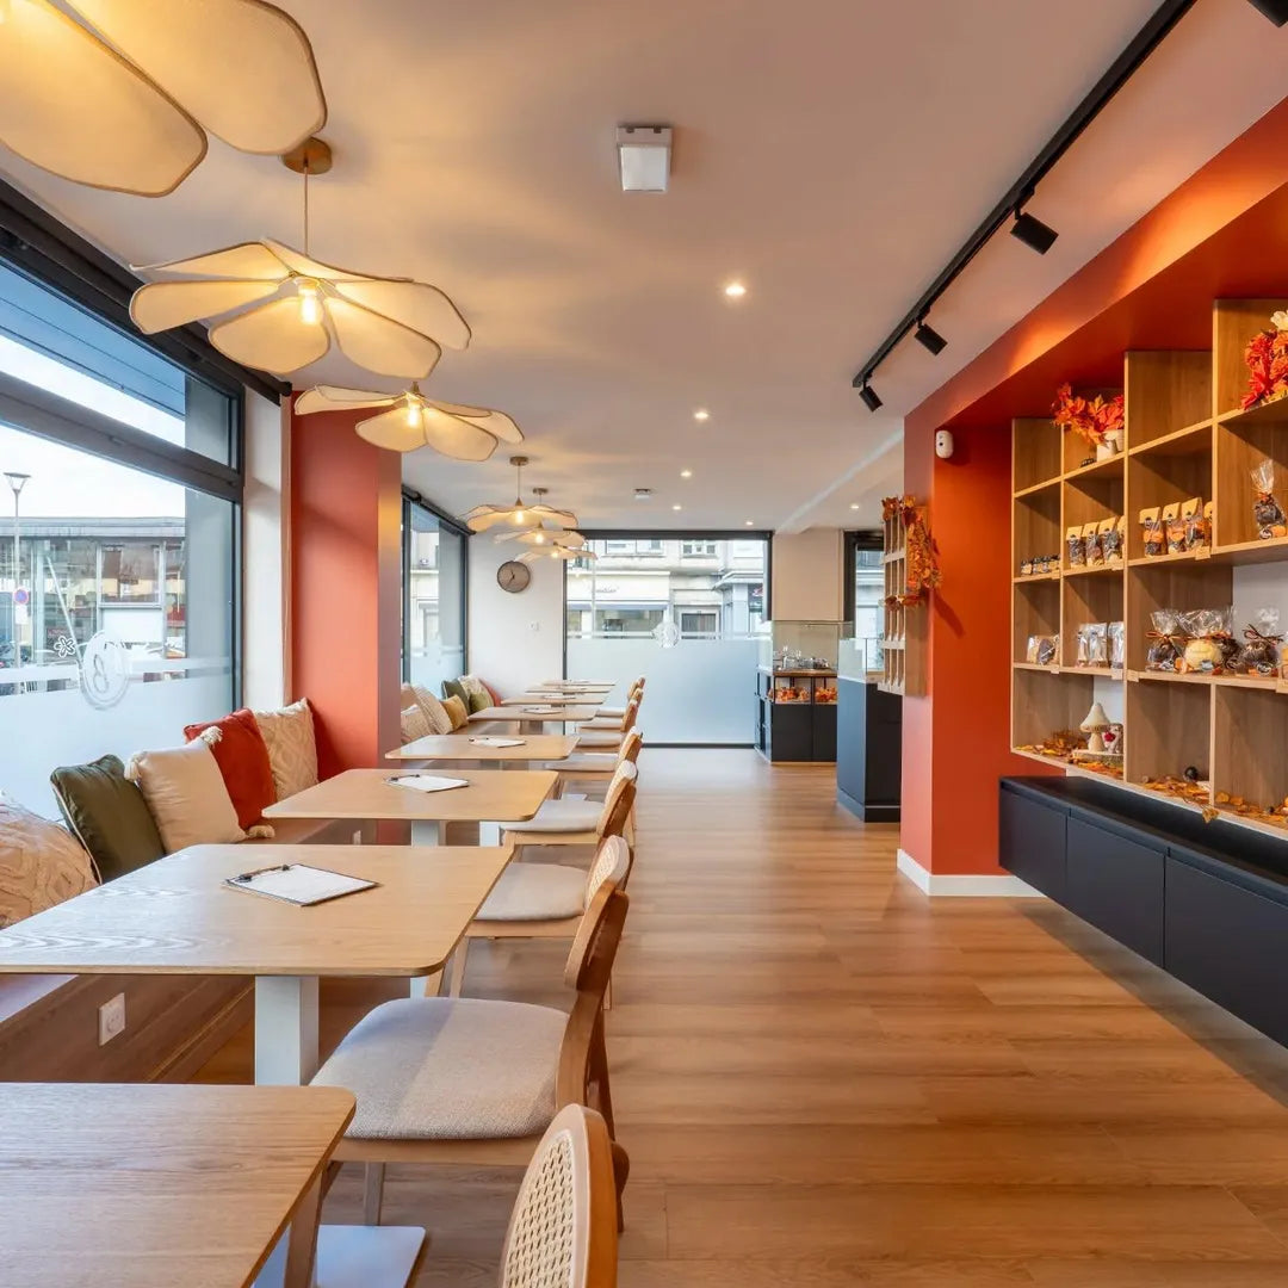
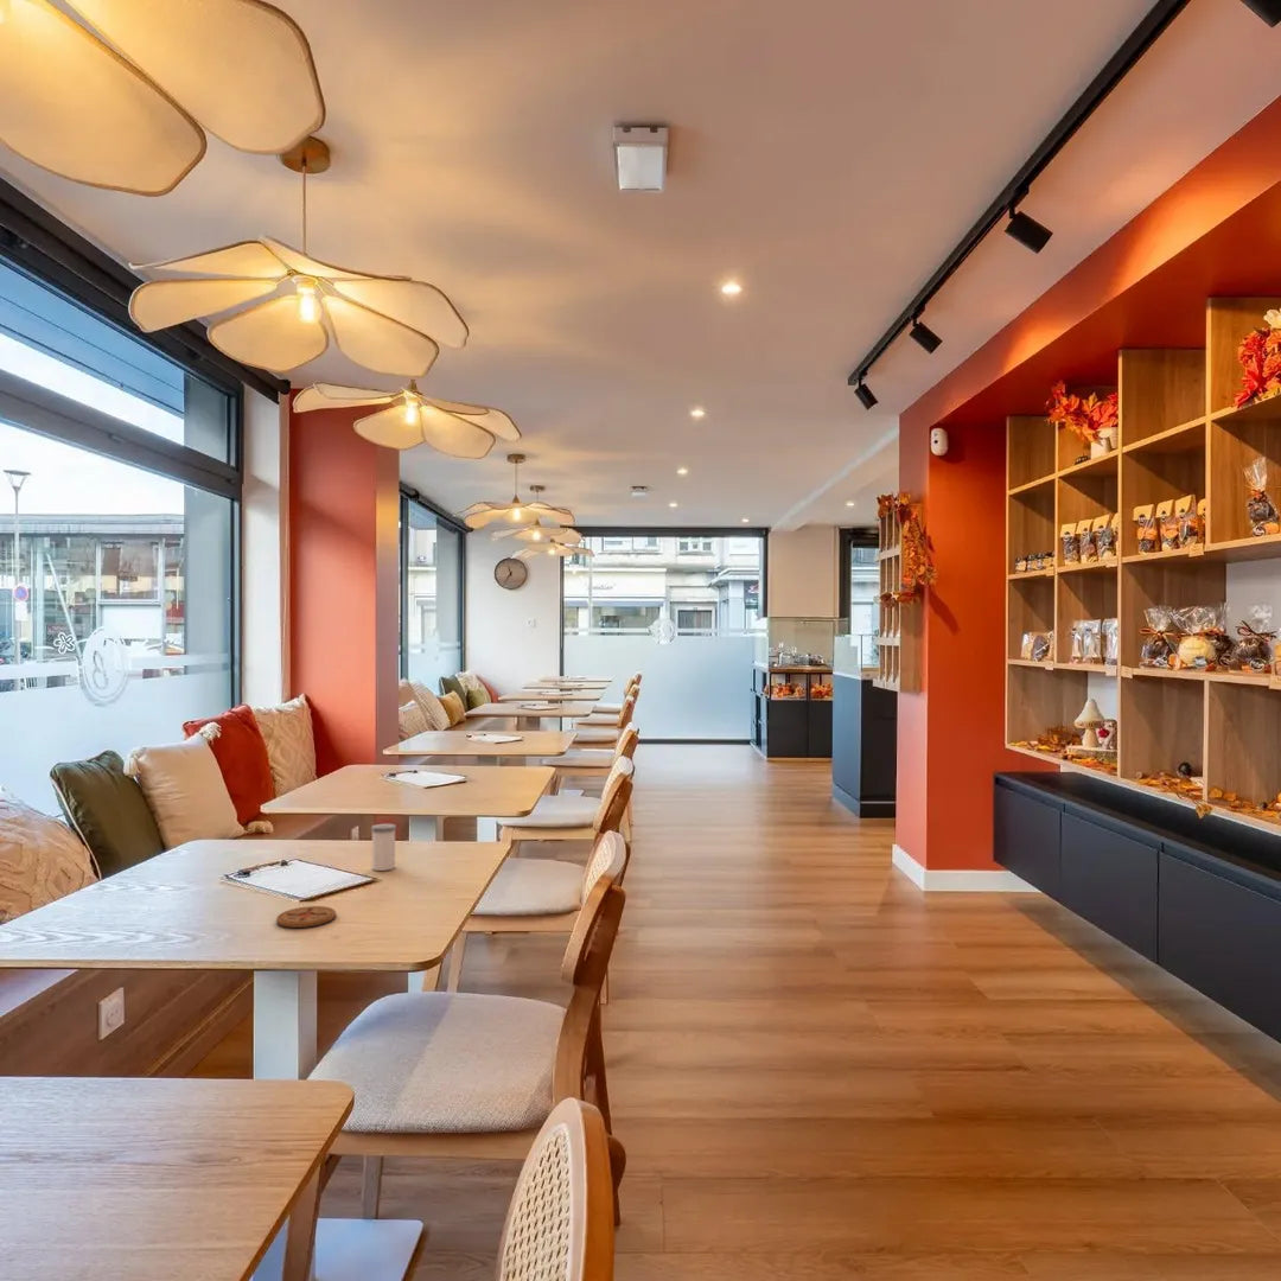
+ salt shaker [370,823,397,872]
+ coaster [275,905,337,929]
